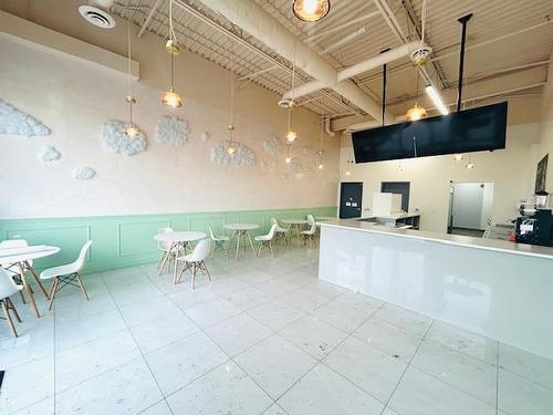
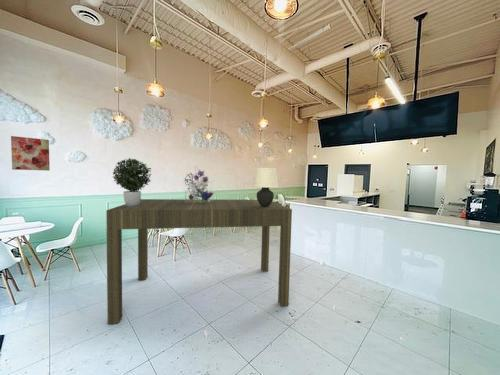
+ bouquet [181,164,215,202]
+ table lamp [252,167,279,207]
+ wall art [10,135,51,172]
+ potted plant [111,157,153,207]
+ dining table [105,198,293,325]
